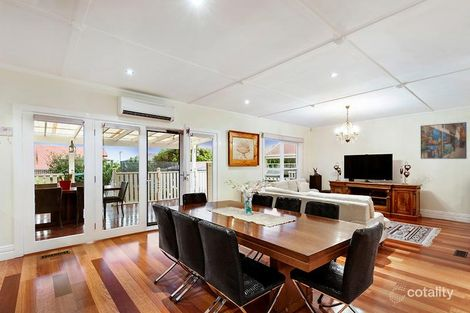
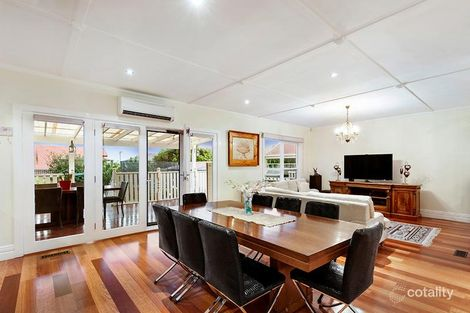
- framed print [420,121,468,160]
